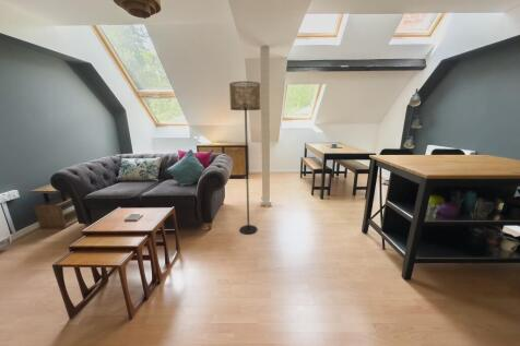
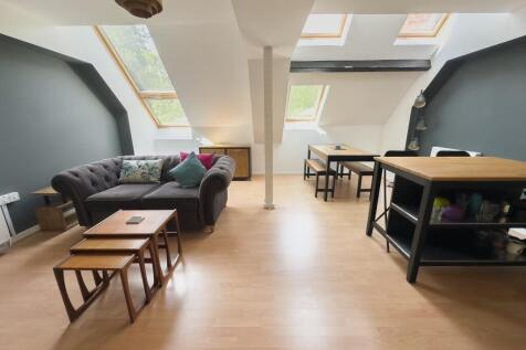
- floor lamp [228,81,262,235]
